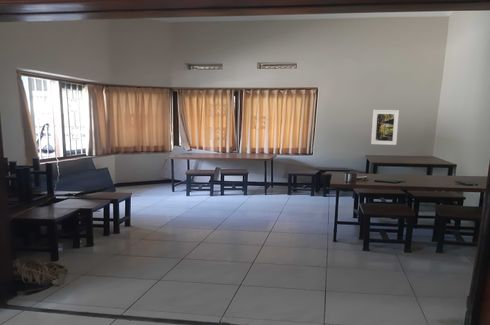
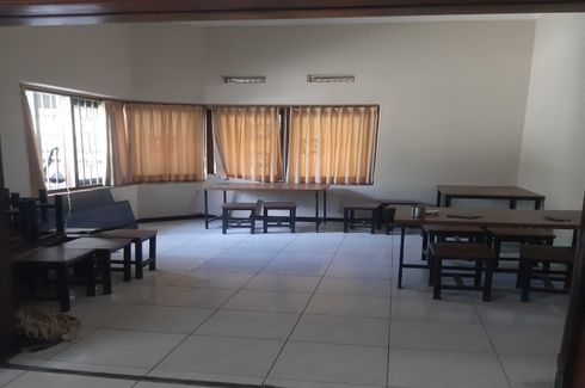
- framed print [370,109,400,146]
